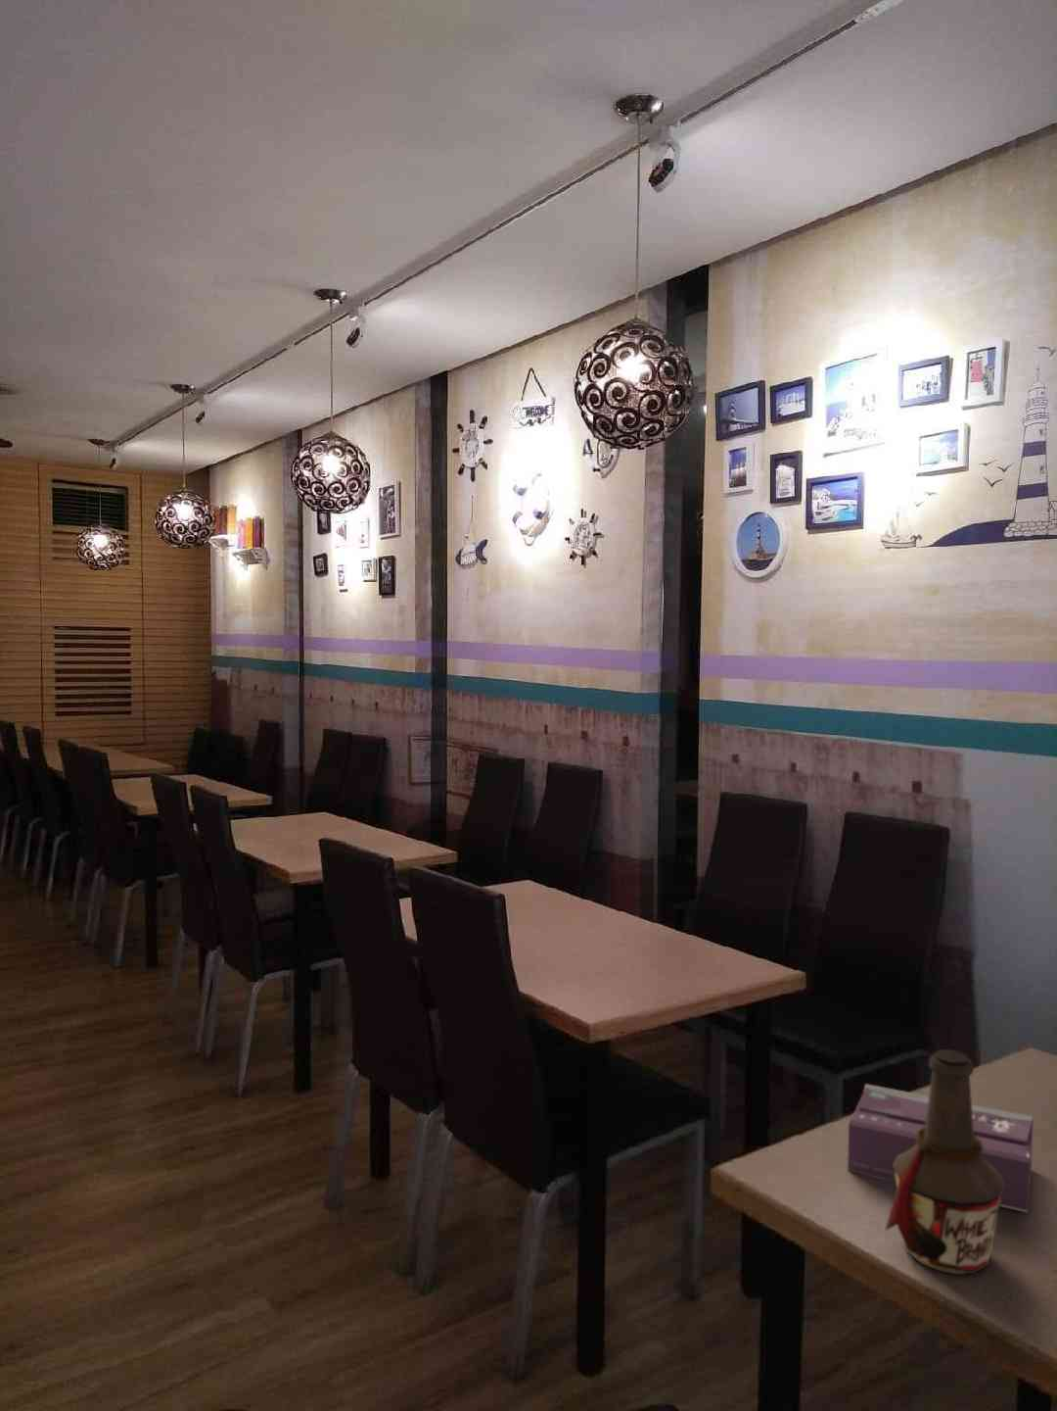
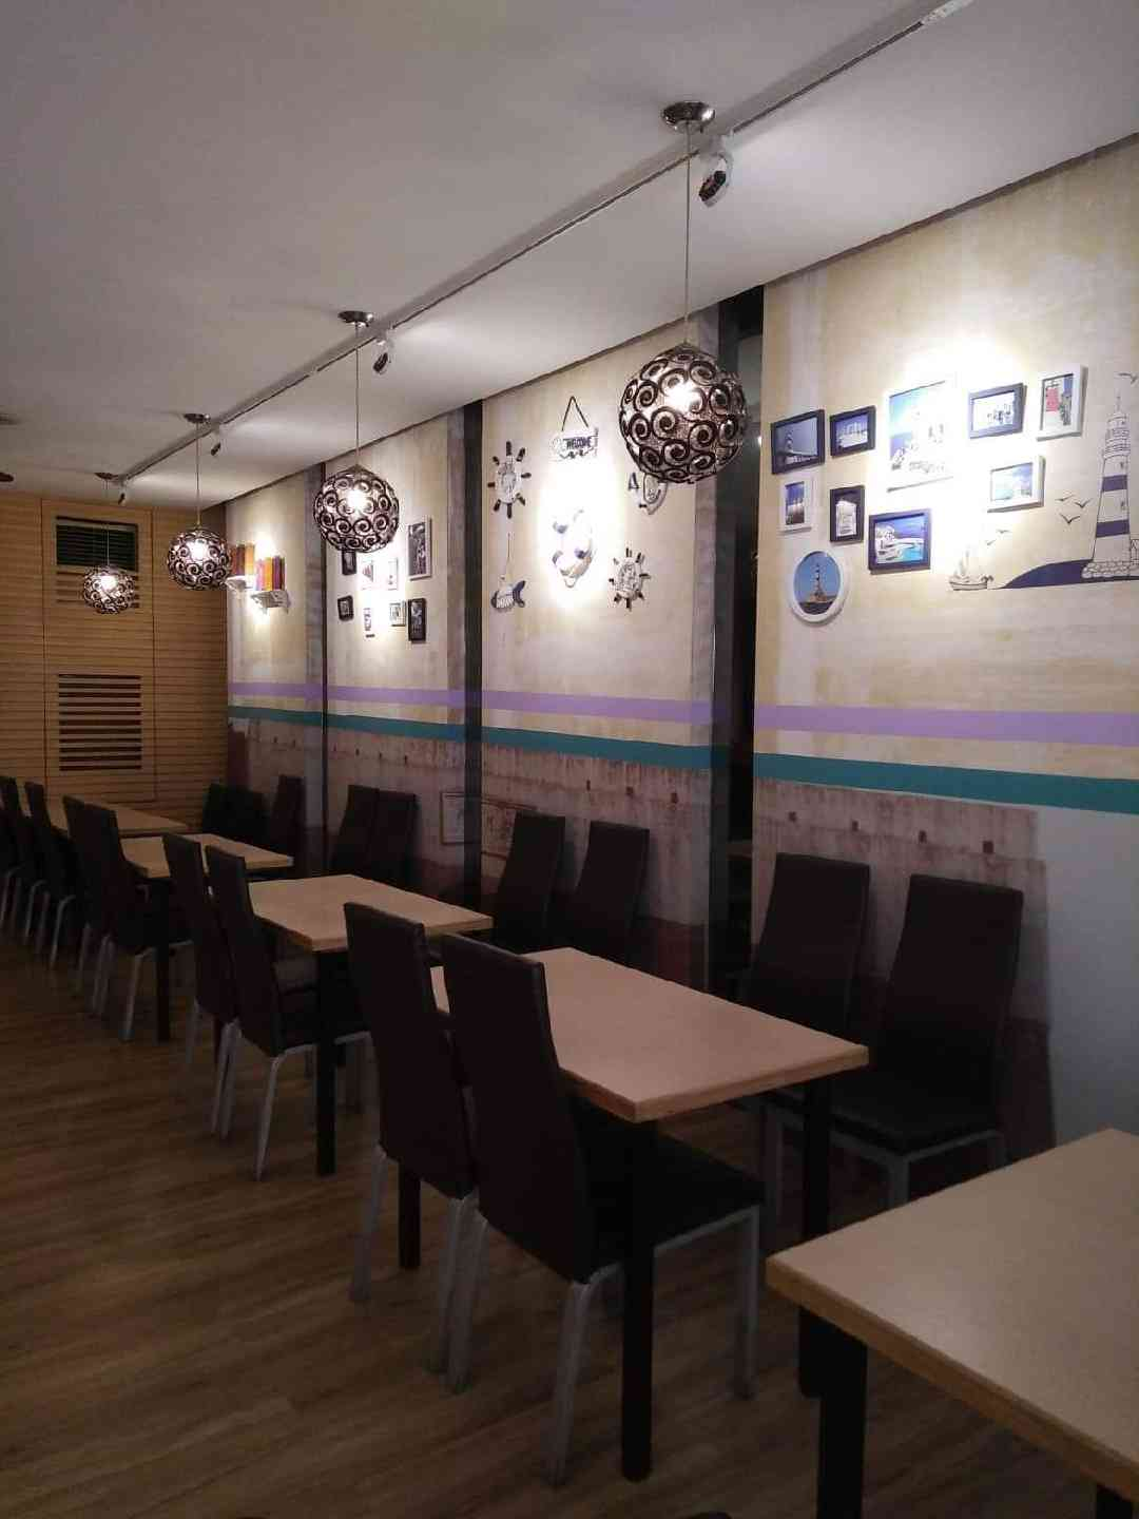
- bottle [884,1049,1005,1275]
- tissue box [846,1083,1035,1213]
